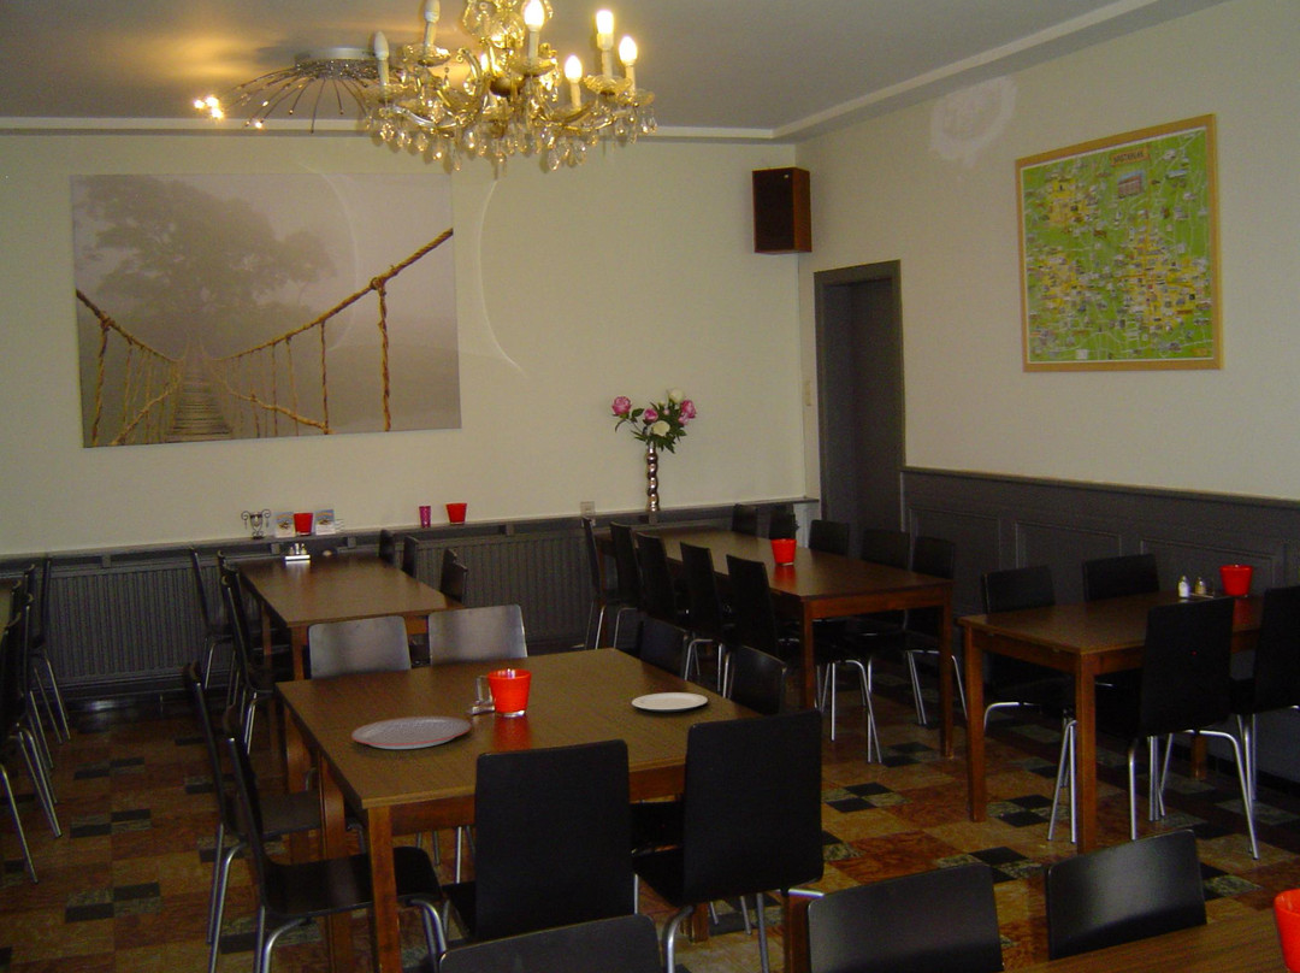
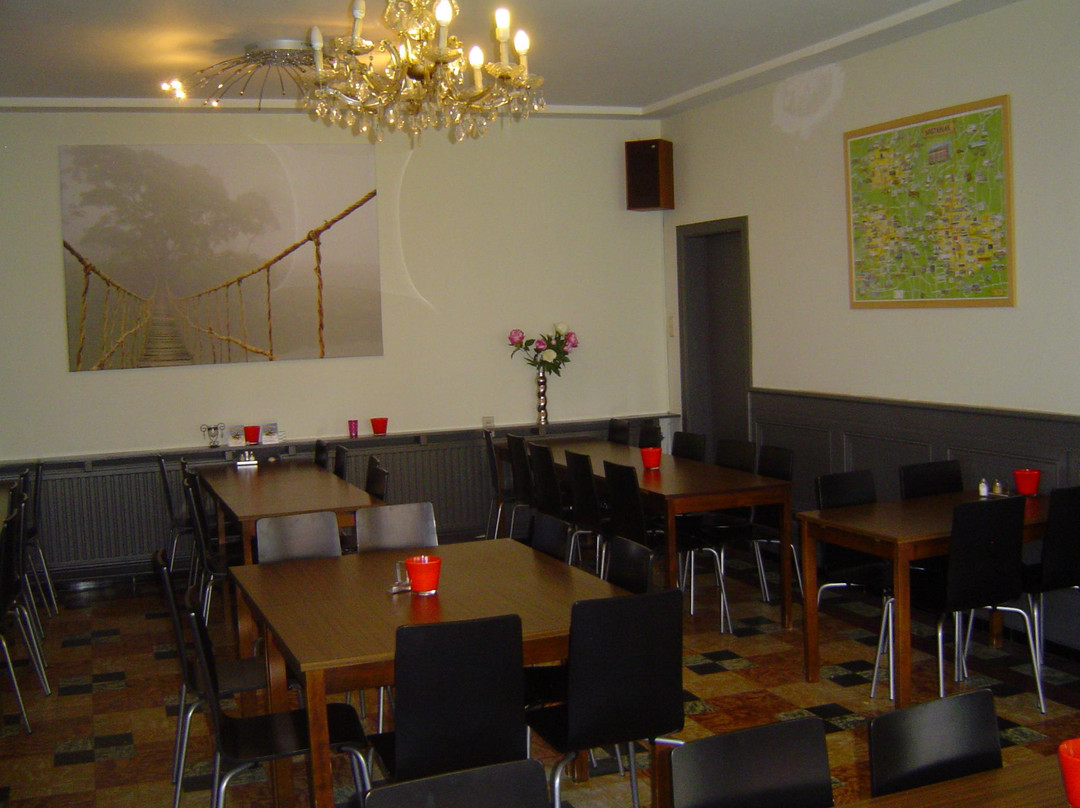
- plate [350,715,472,750]
- plate [631,691,709,713]
